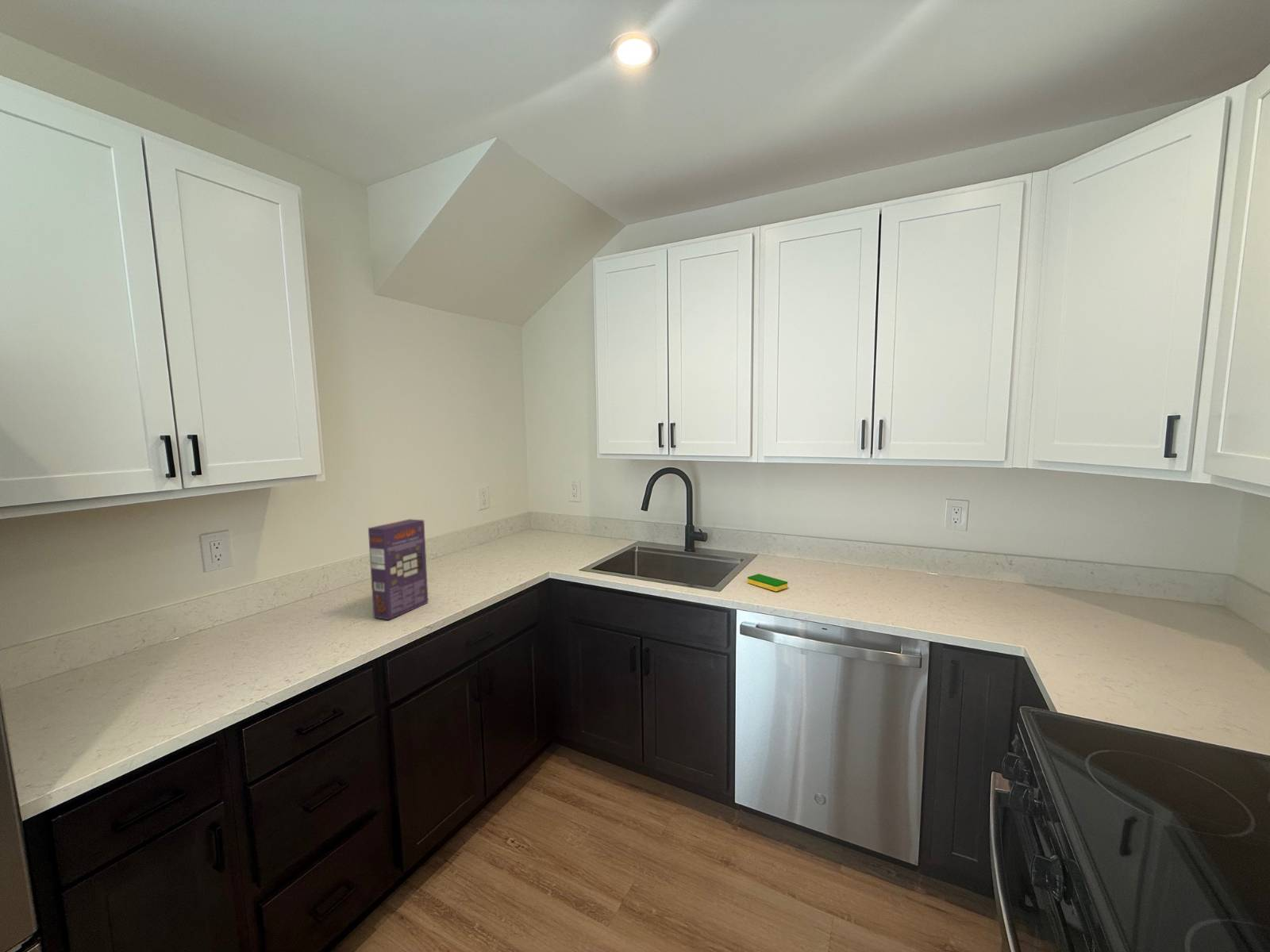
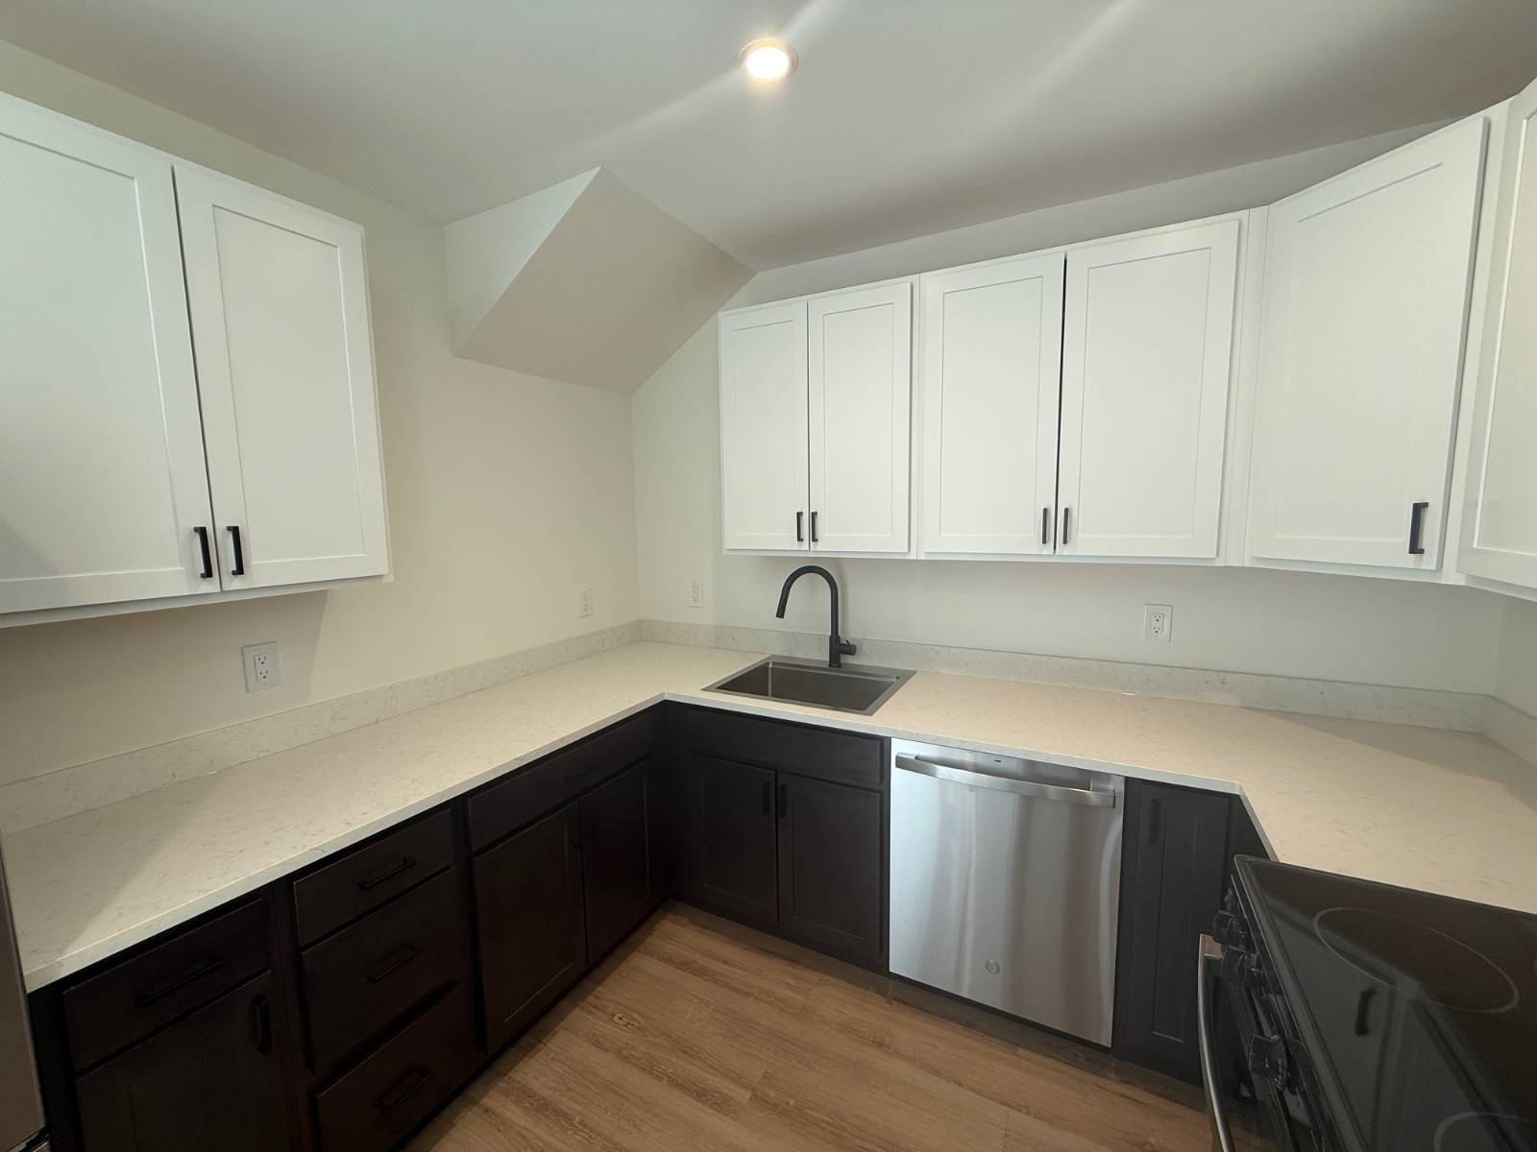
- cereal box [368,518,429,620]
- dish sponge [747,573,788,592]
